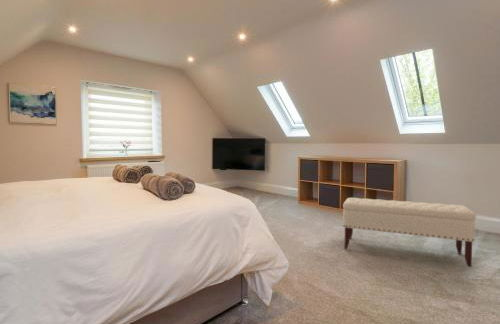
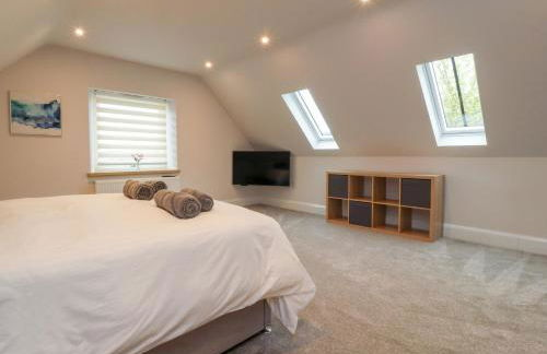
- bench [342,197,477,268]
